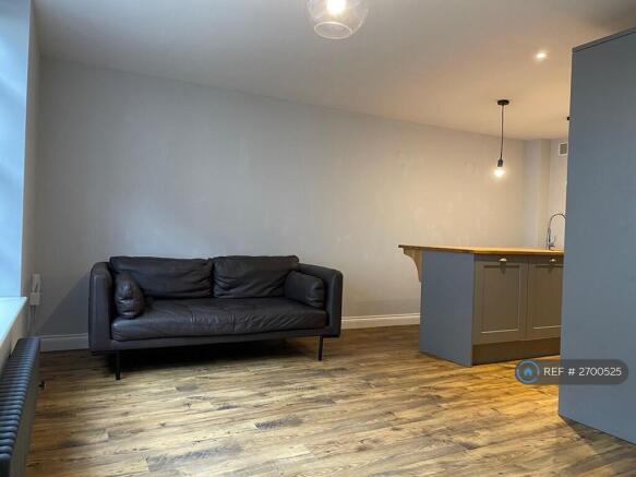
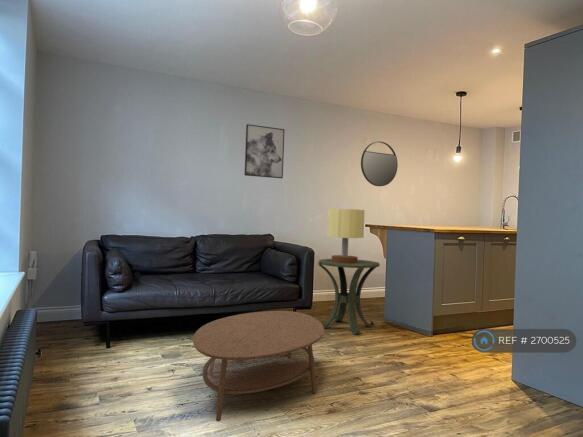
+ coffee table [192,310,325,422]
+ wall art [244,123,286,179]
+ home mirror [360,141,399,187]
+ side table [317,258,381,335]
+ table lamp [326,208,366,263]
